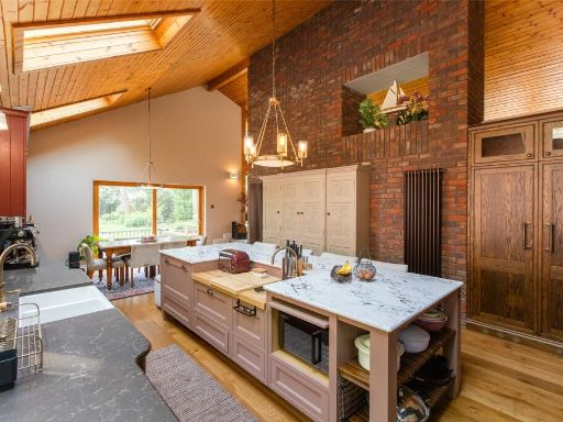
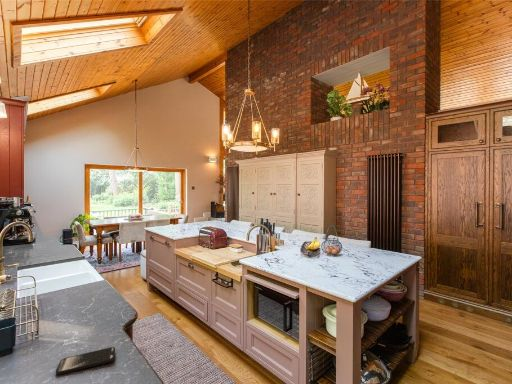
+ smartphone [55,346,116,376]
